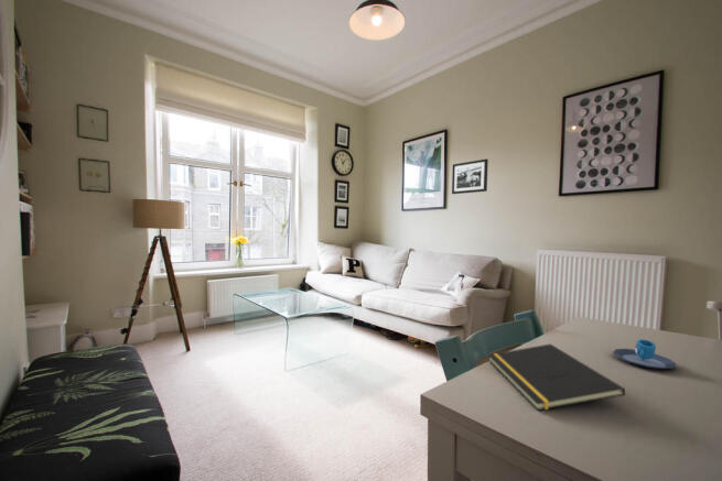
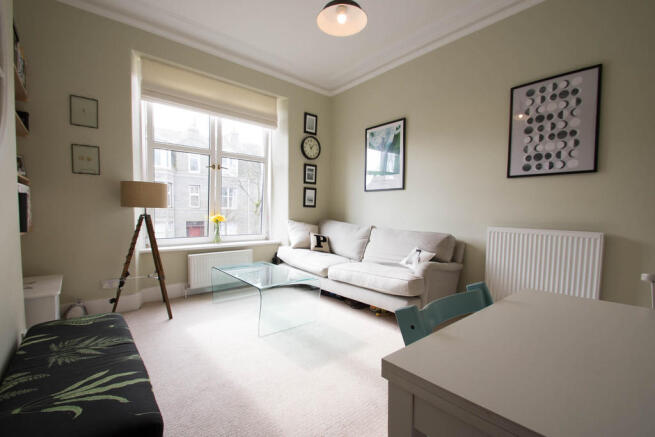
- picture frame [451,157,489,195]
- mug [612,338,678,370]
- notepad [487,343,626,412]
